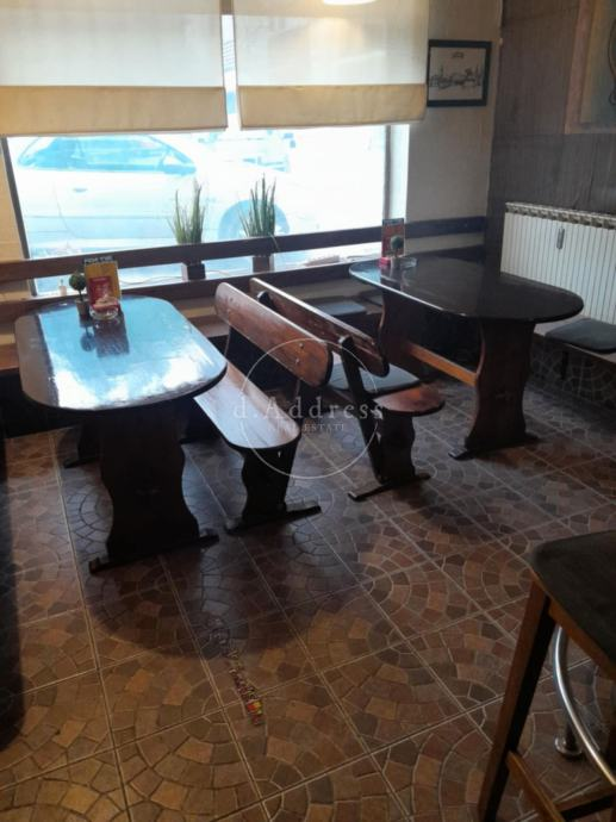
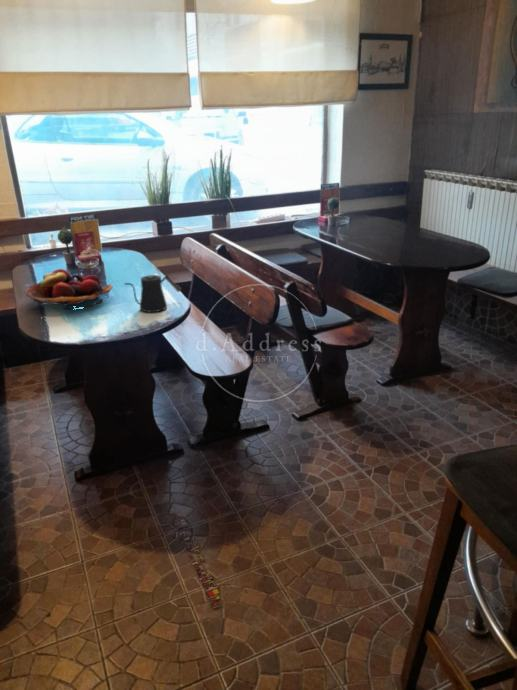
+ fruit basket [24,268,114,311]
+ kettle [123,274,182,313]
